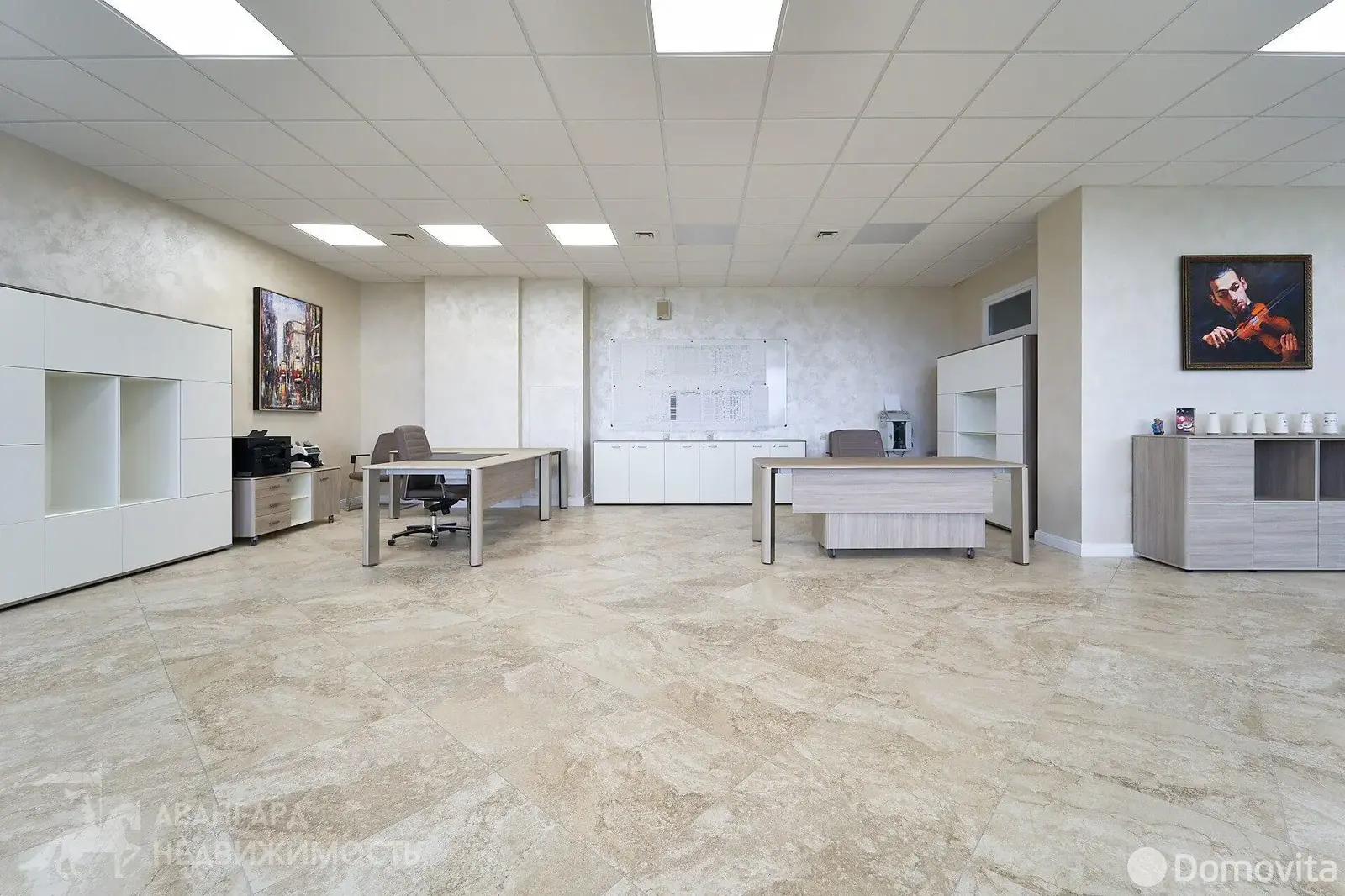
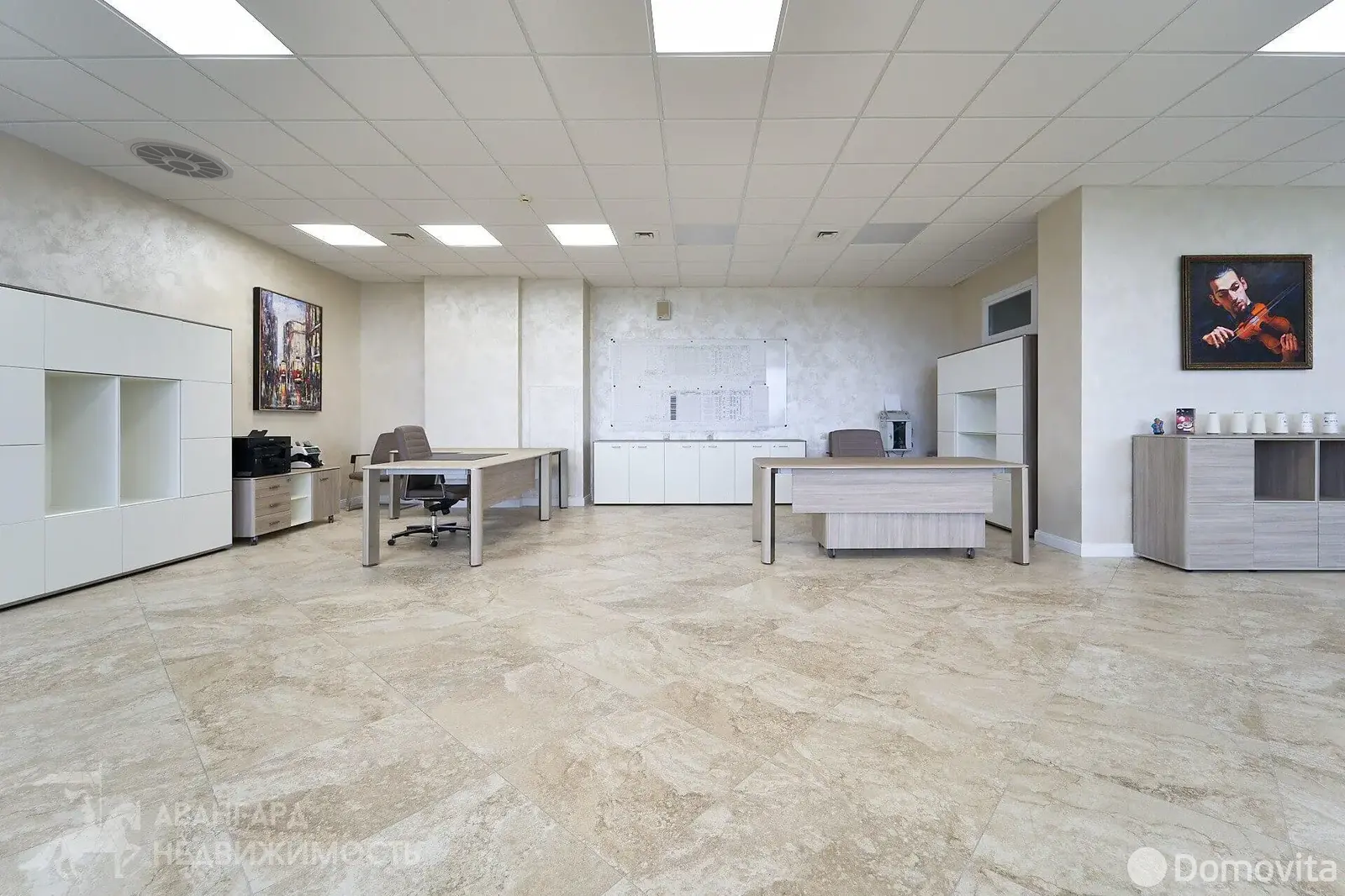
+ ceiling vent [122,136,235,182]
